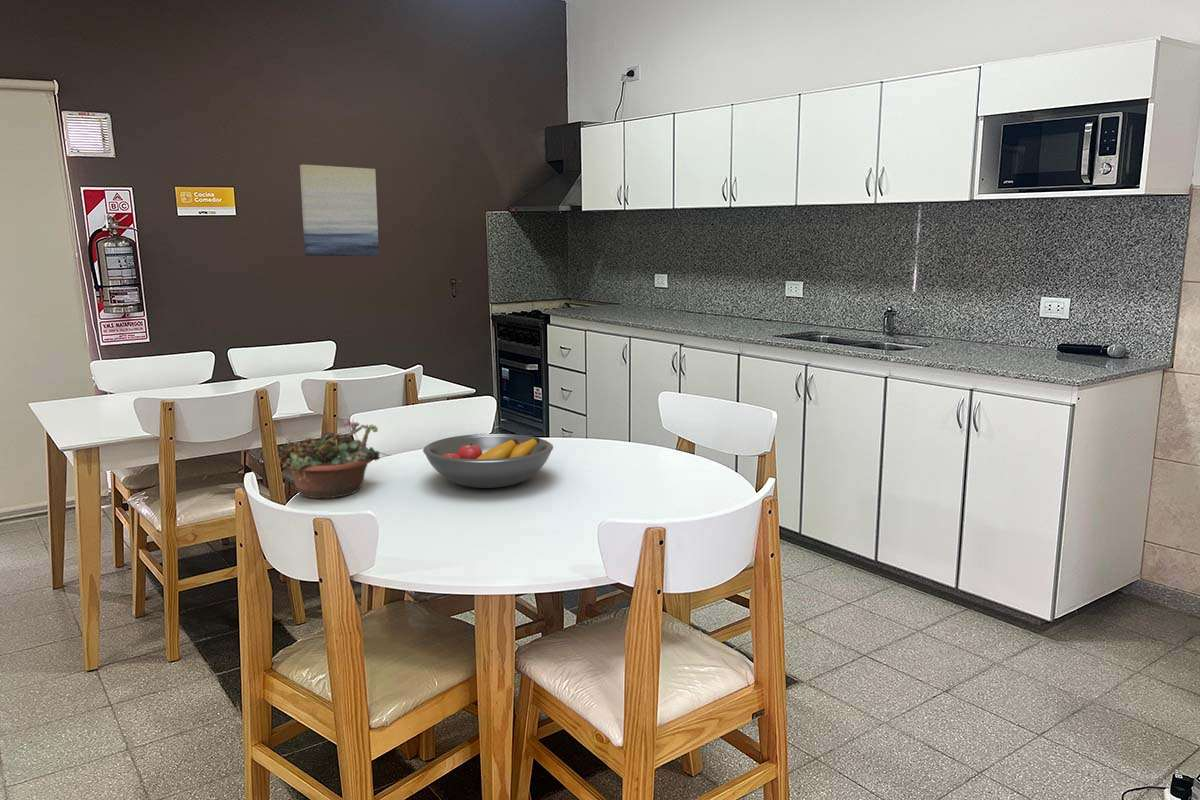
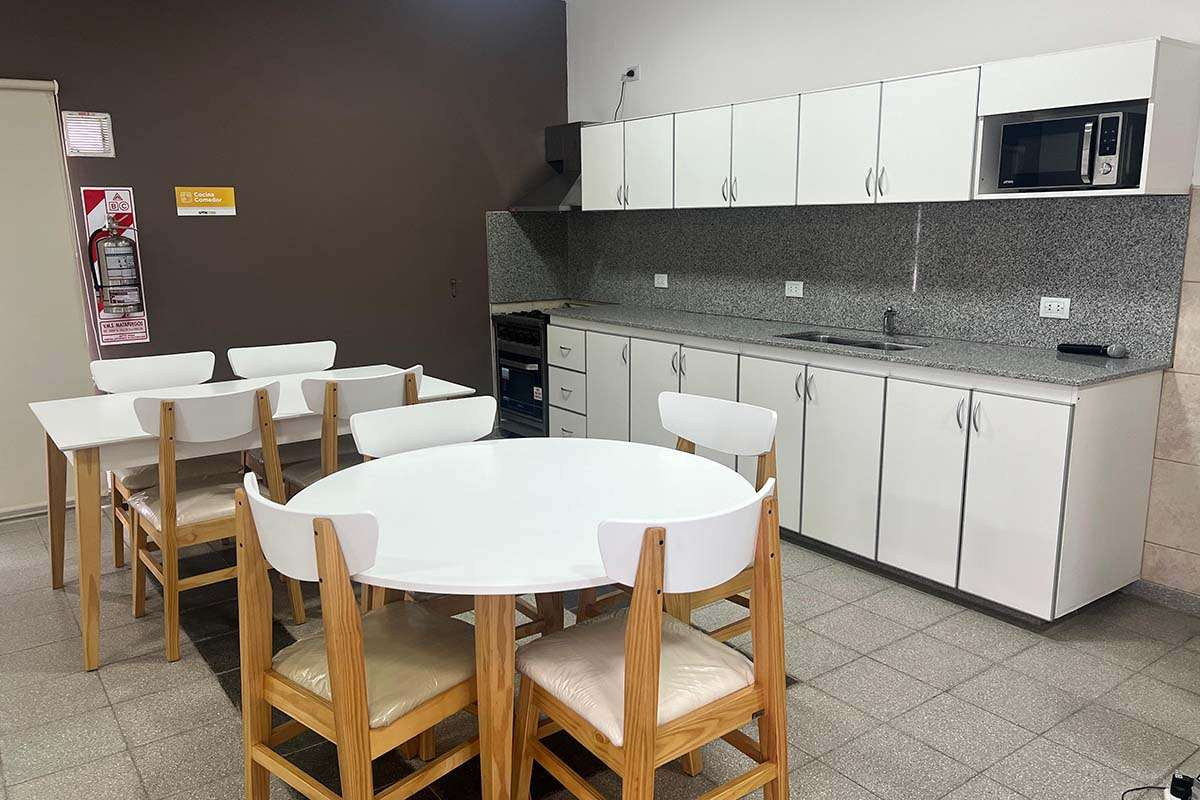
- fruit bowl [422,433,554,489]
- succulent planter [278,419,392,499]
- wall art [299,163,380,257]
